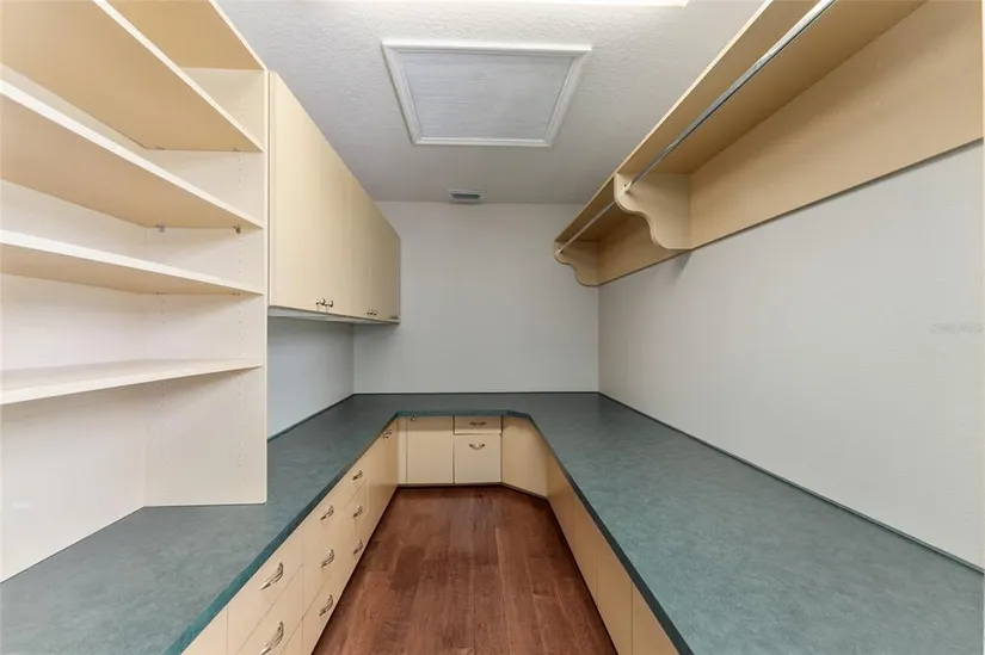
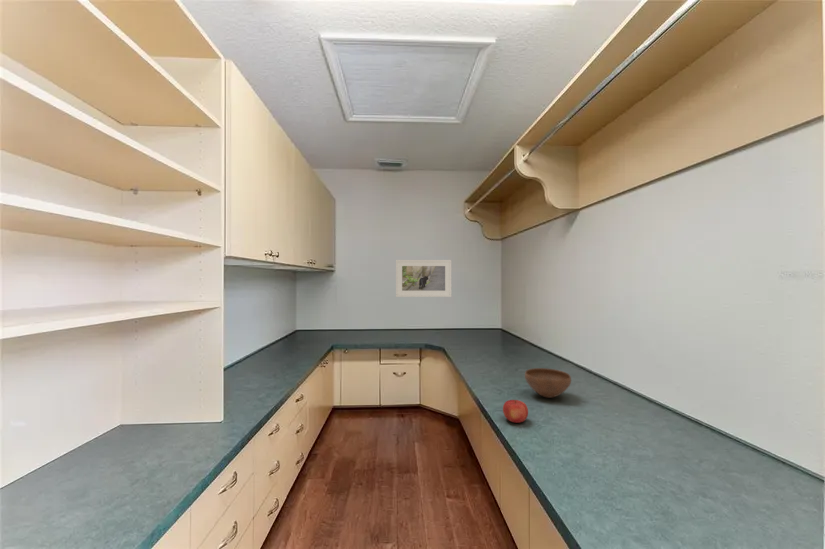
+ fruit [502,399,529,424]
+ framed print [395,259,452,298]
+ bowl [524,367,572,399]
